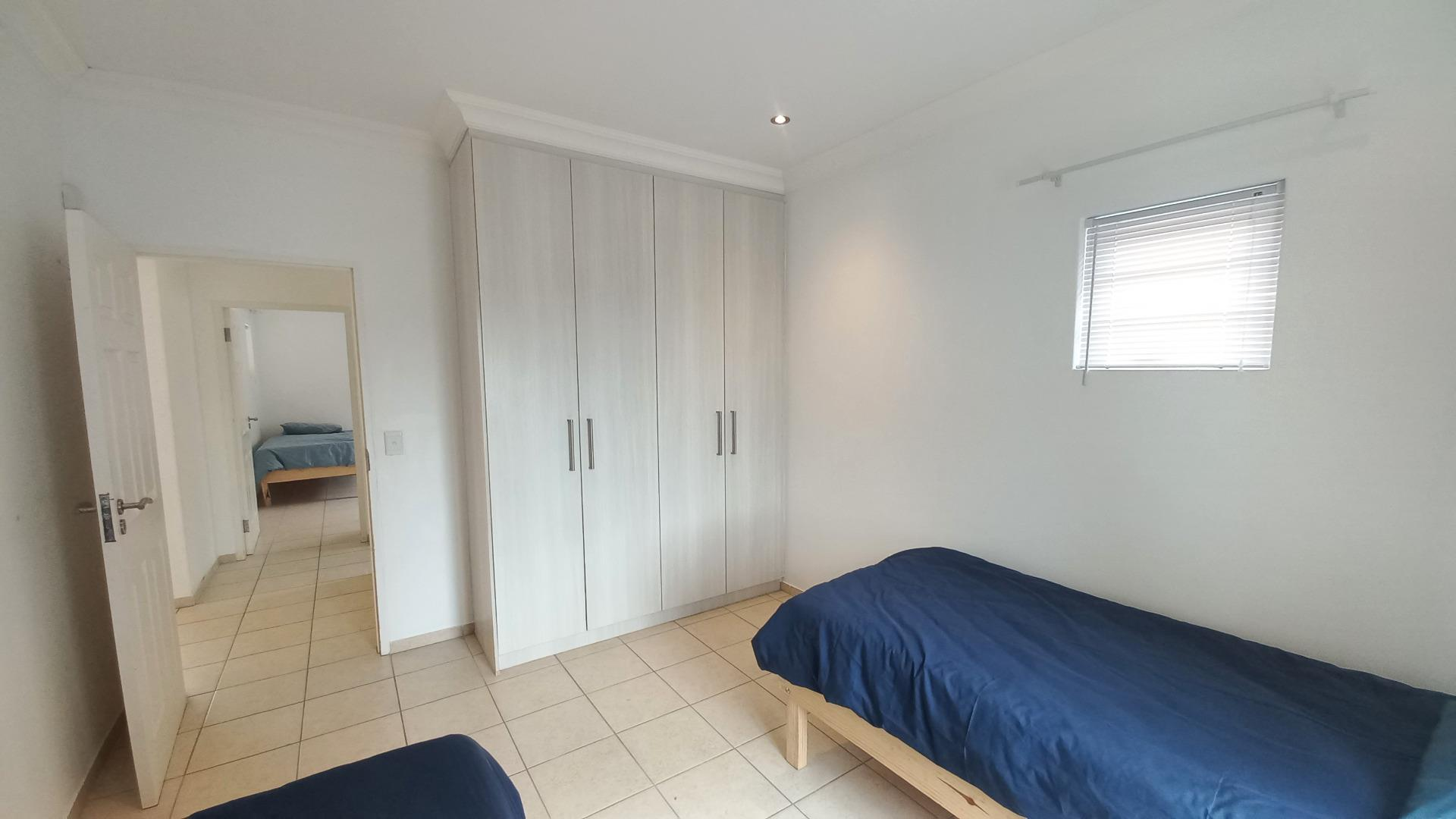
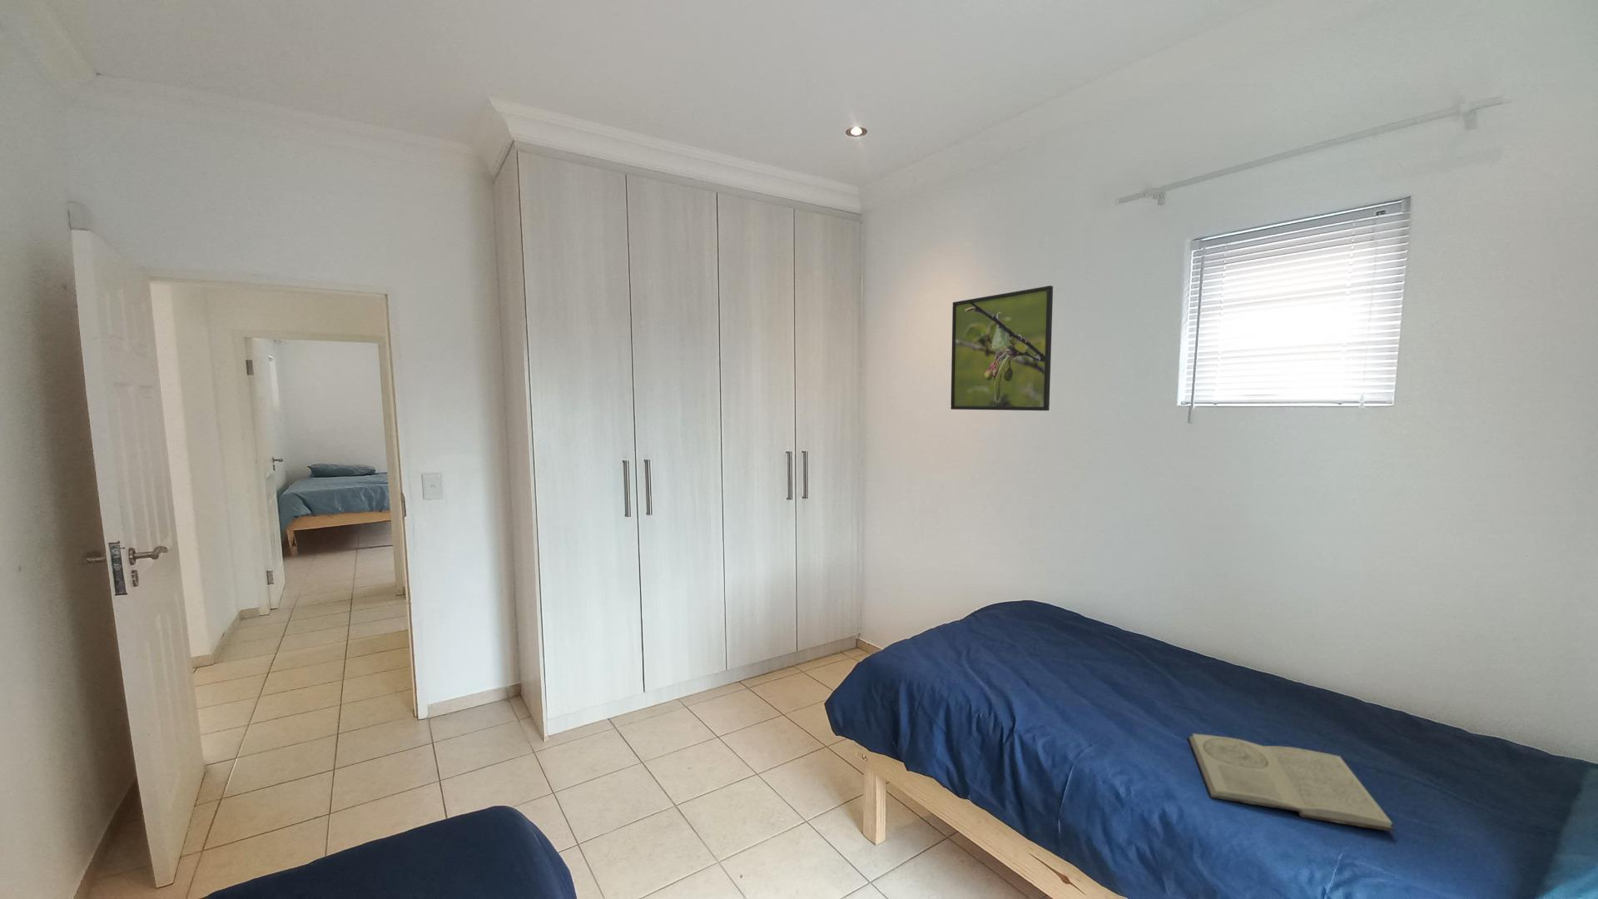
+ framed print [949,284,1054,412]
+ book [1186,732,1396,832]
